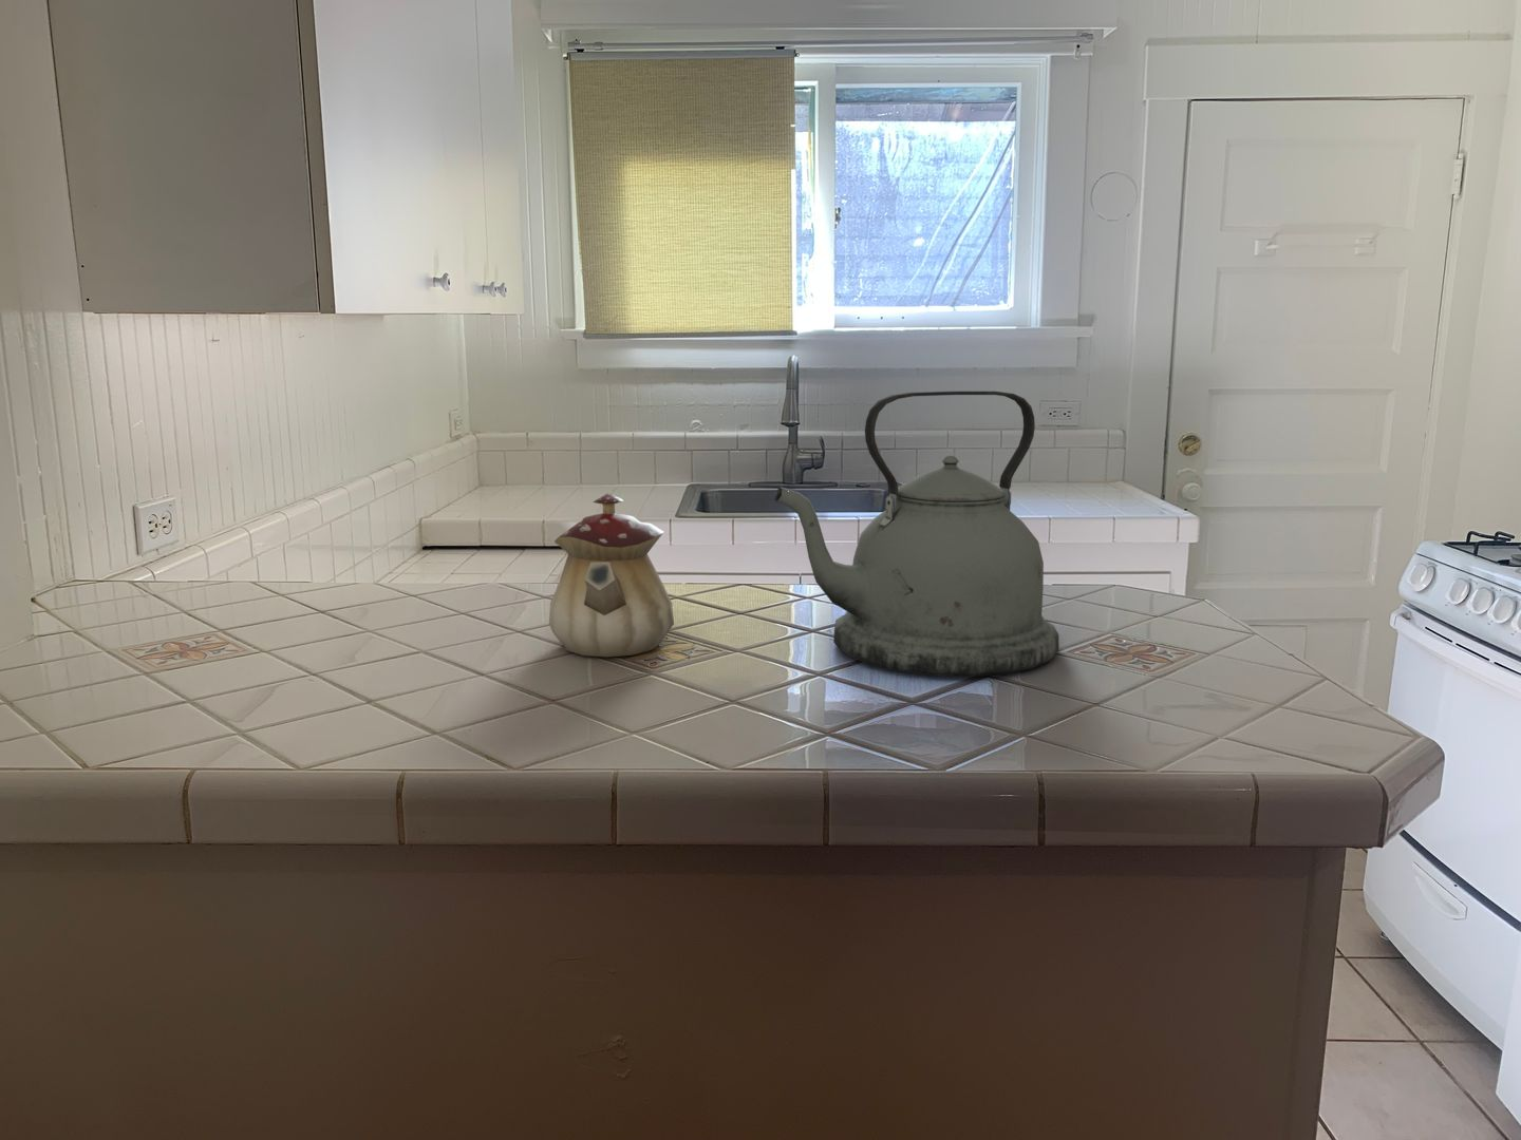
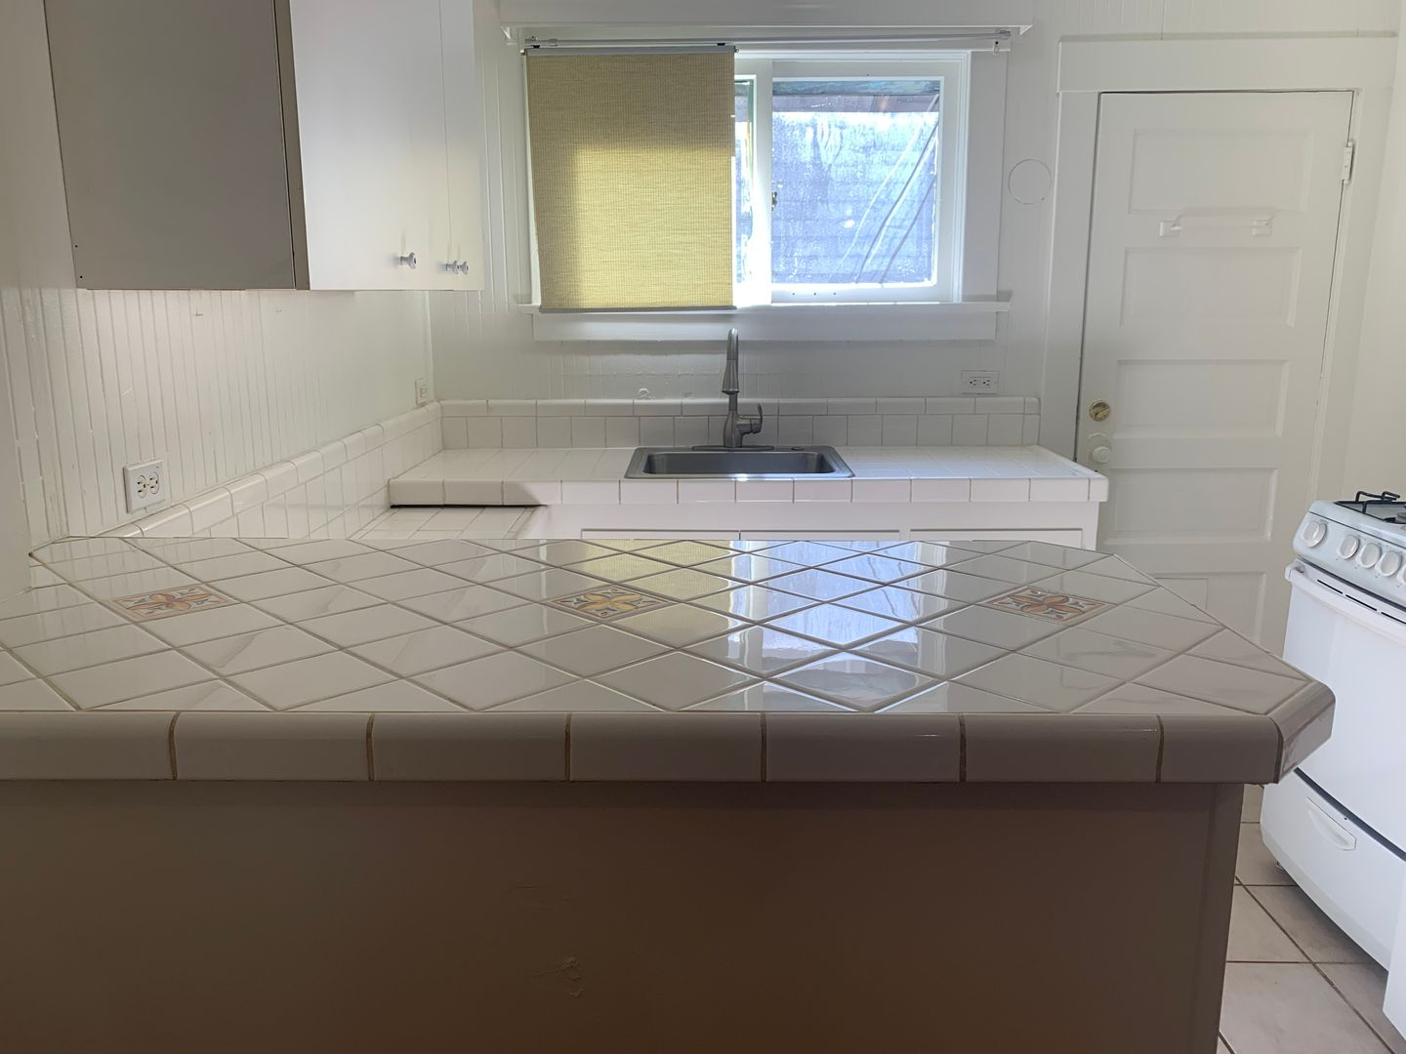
- kettle [774,390,1060,678]
- teapot [549,492,675,657]
